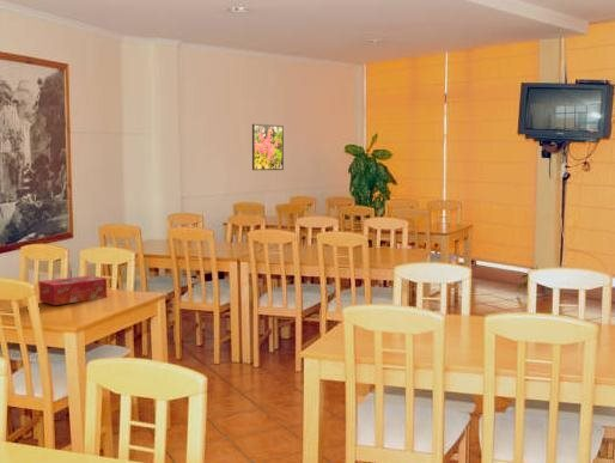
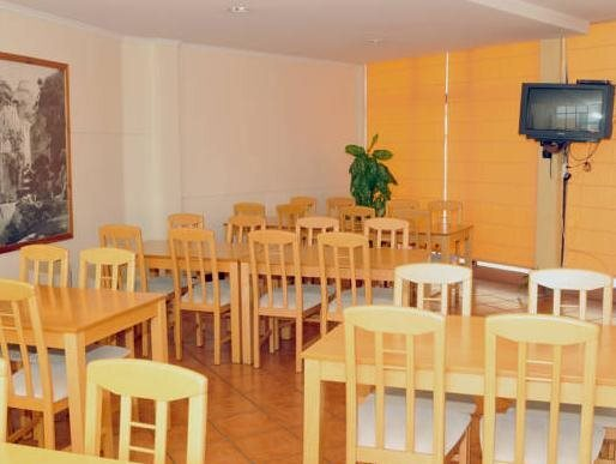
- tissue box [37,274,108,306]
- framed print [251,123,285,171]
